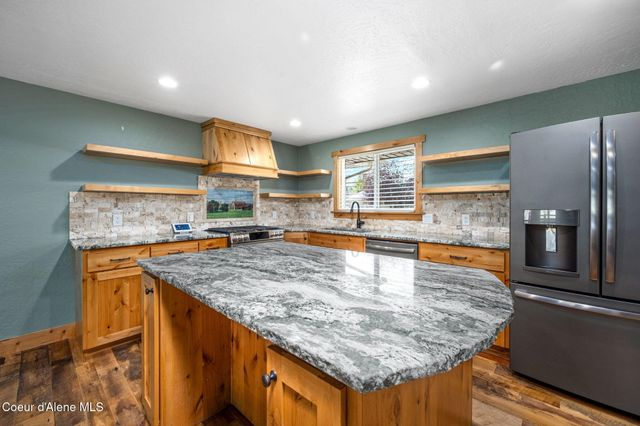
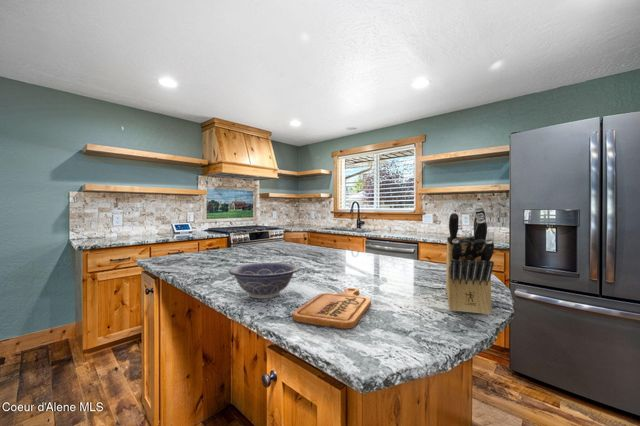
+ decorative bowl [227,262,300,300]
+ cutting board [291,287,372,330]
+ knife block [445,206,495,316]
